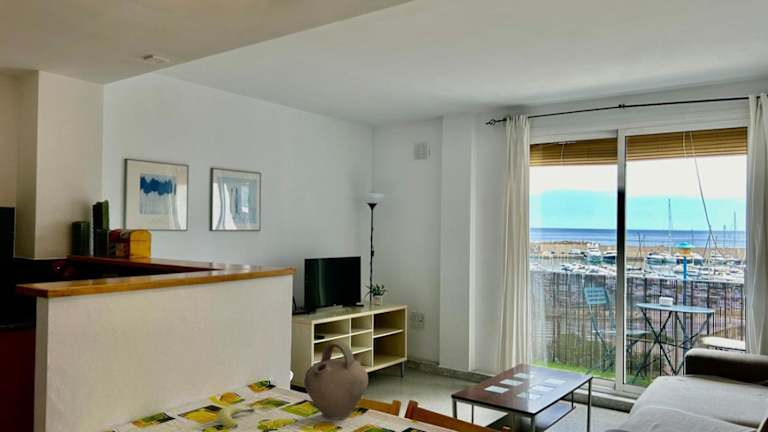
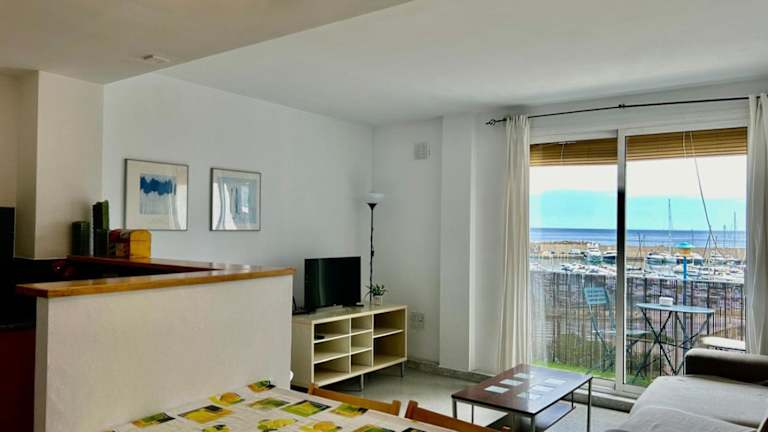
- fruit [217,405,255,429]
- jug [303,341,369,420]
